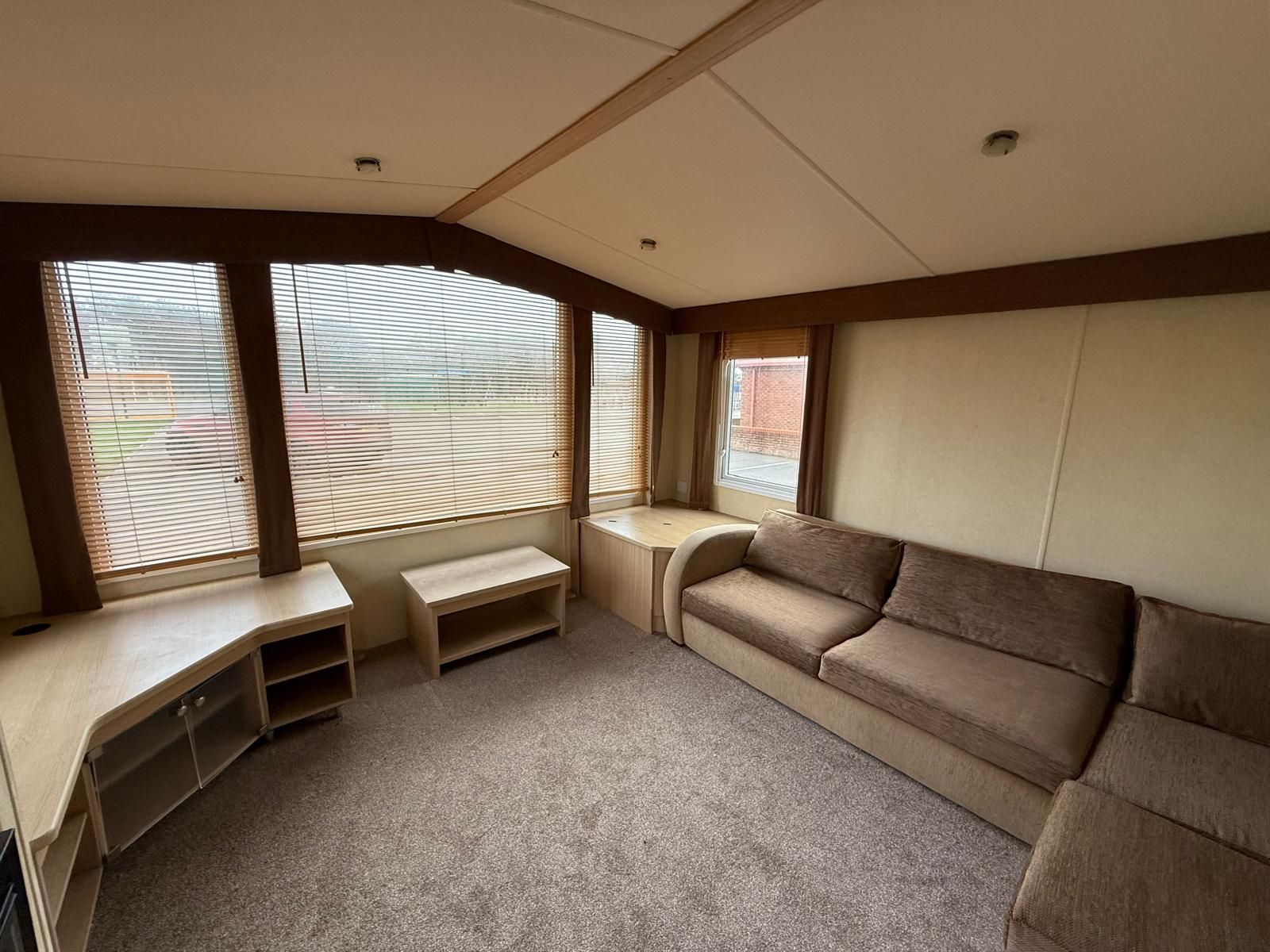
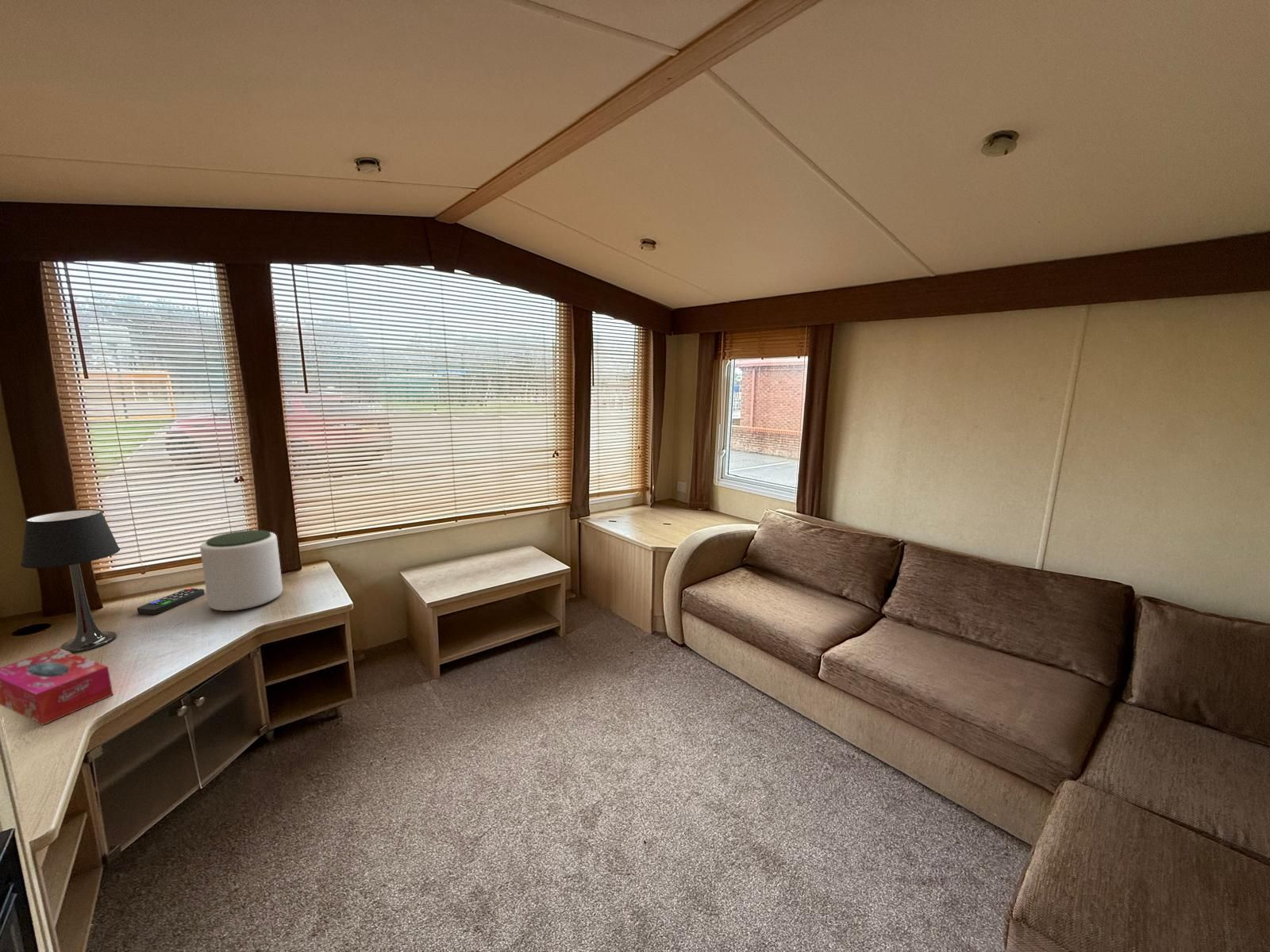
+ tissue box [0,647,114,726]
+ remote control [137,587,206,616]
+ table lamp [20,509,121,653]
+ plant pot [199,529,283,612]
